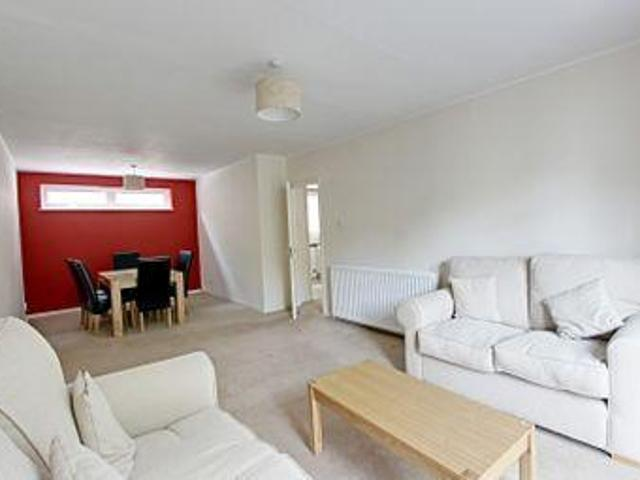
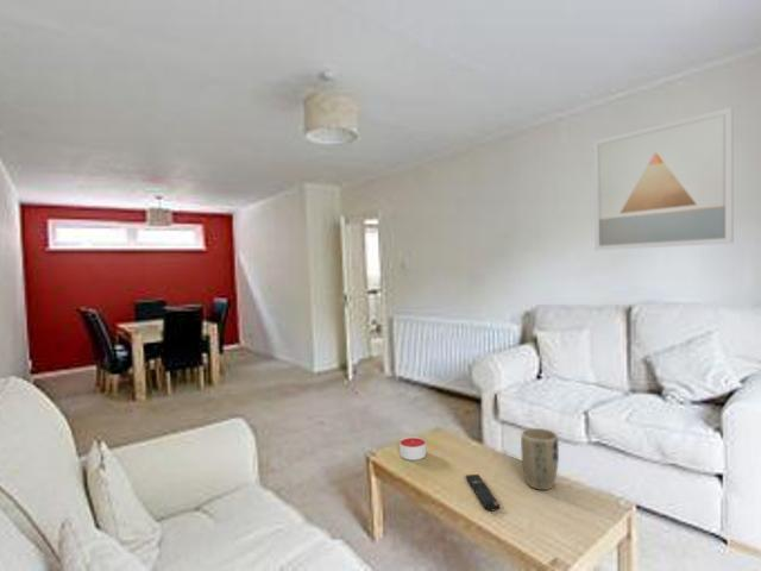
+ plant pot [520,427,560,491]
+ wall art [592,106,735,251]
+ candle [398,435,427,462]
+ remote control [465,473,501,512]
